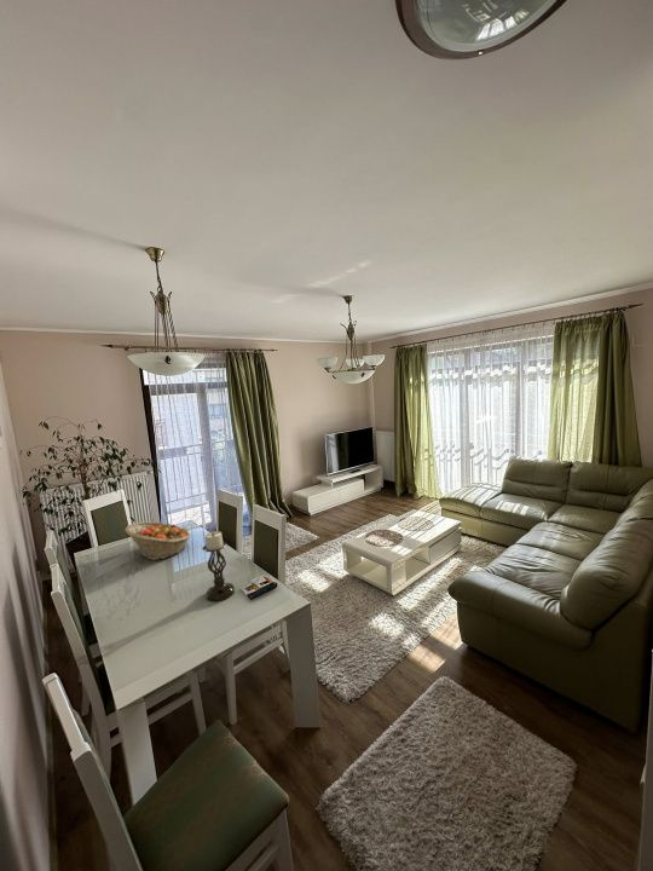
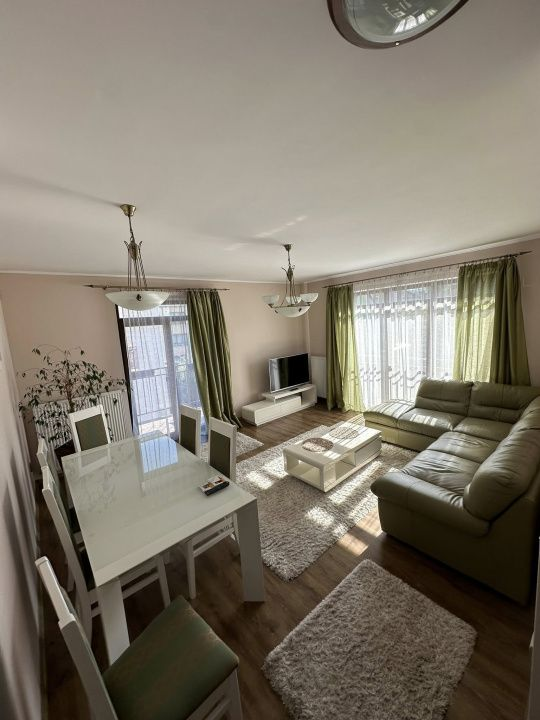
- fruit basket [123,521,192,561]
- candle holder [201,530,236,602]
